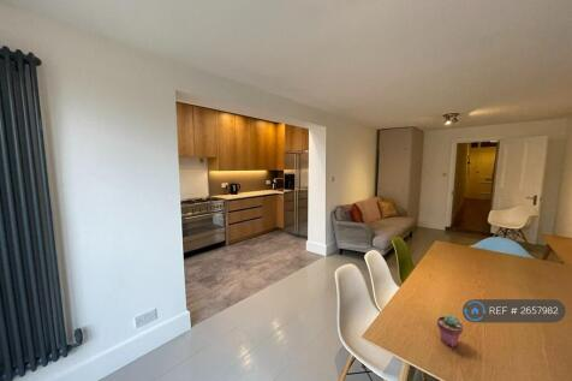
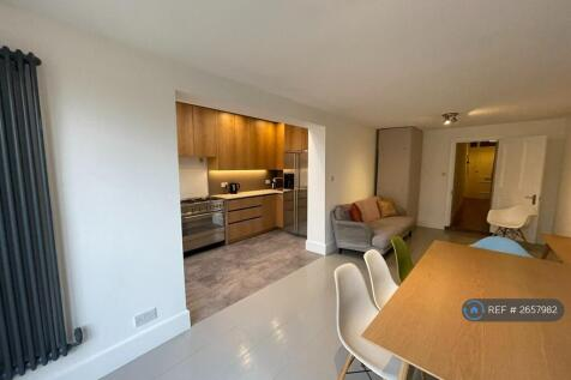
- potted succulent [436,314,464,349]
